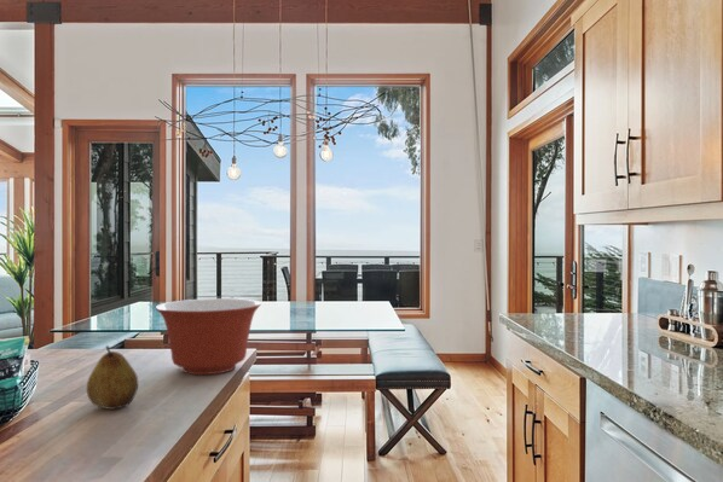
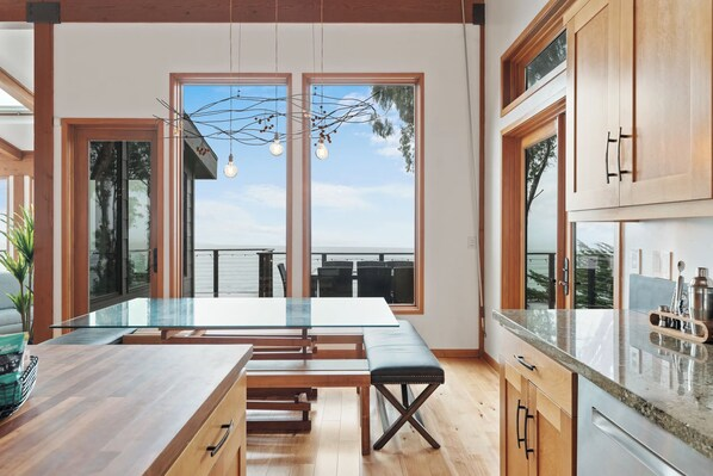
- mixing bowl [155,297,262,376]
- fruit [86,344,139,411]
